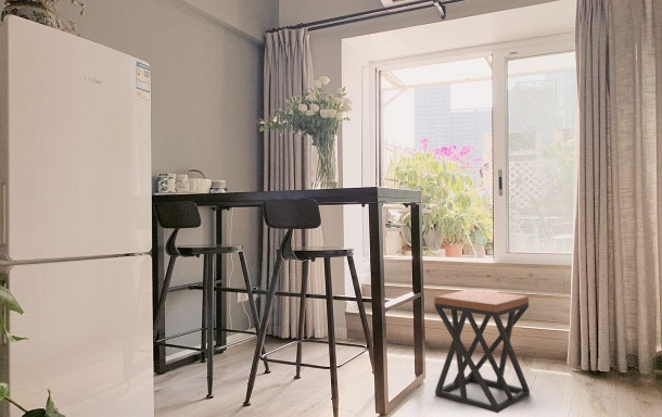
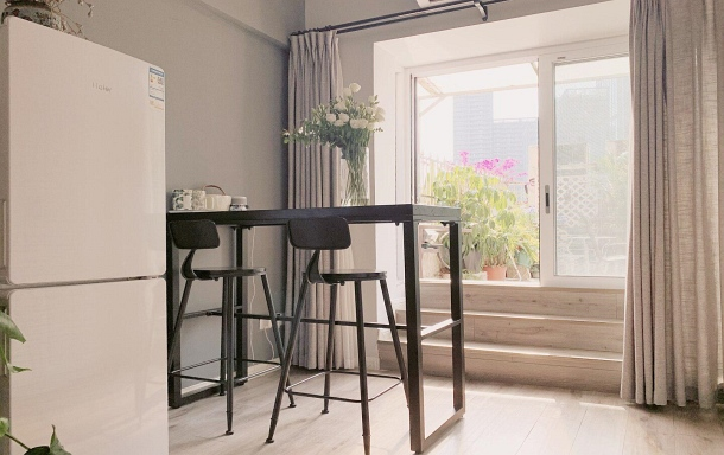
- stool [434,288,531,414]
